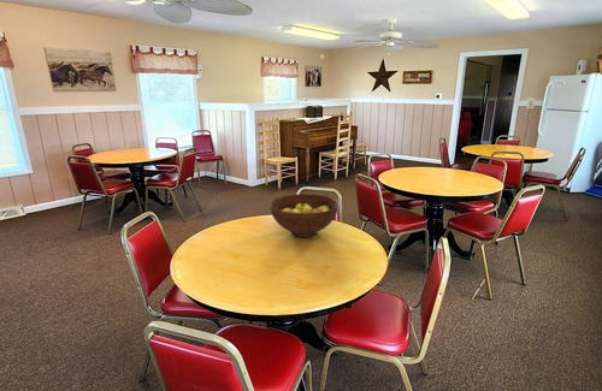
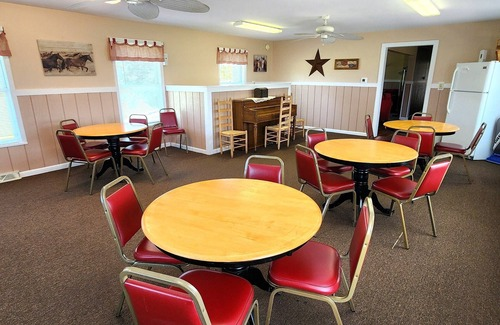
- fruit bowl [268,192,340,238]
